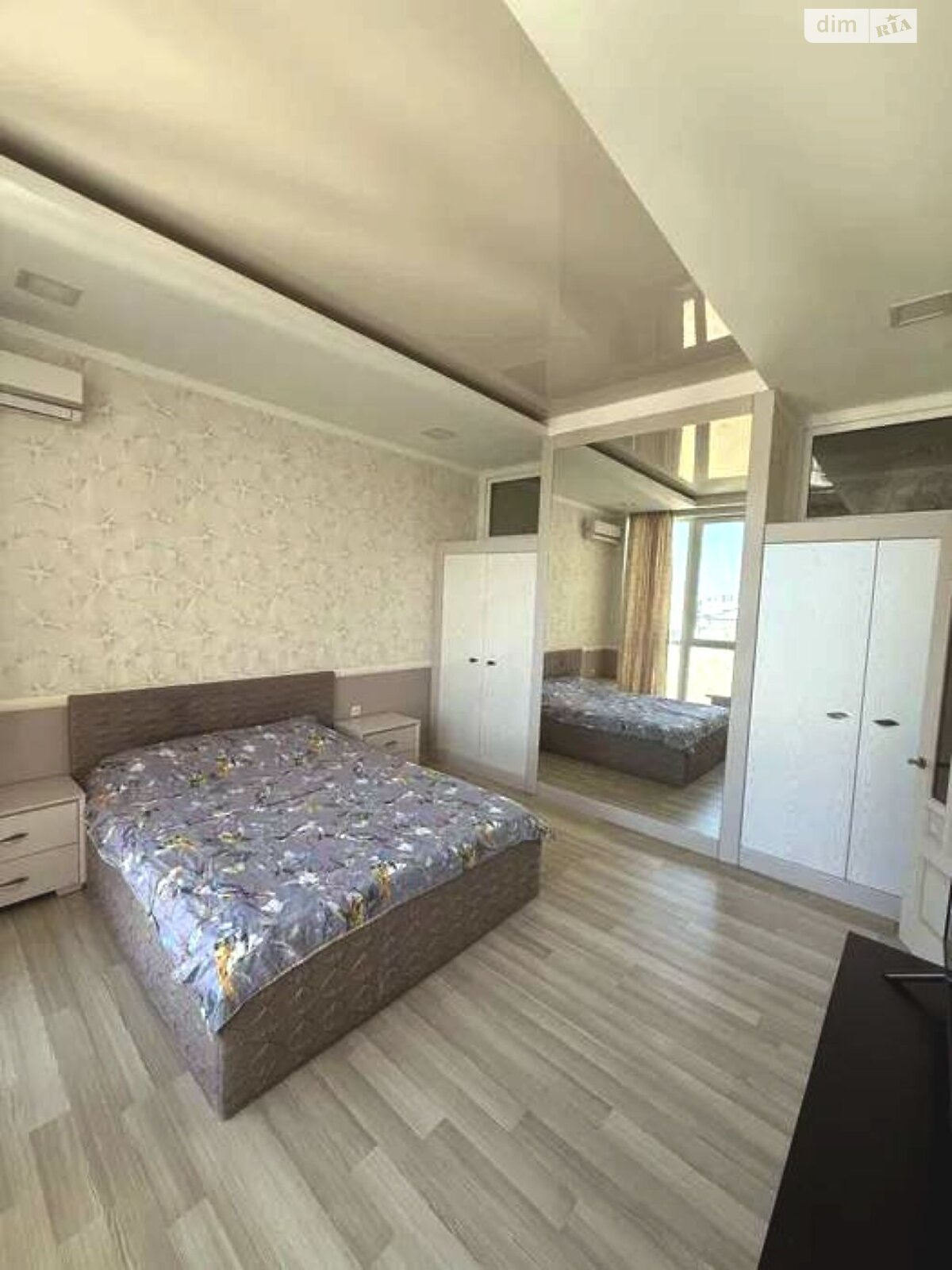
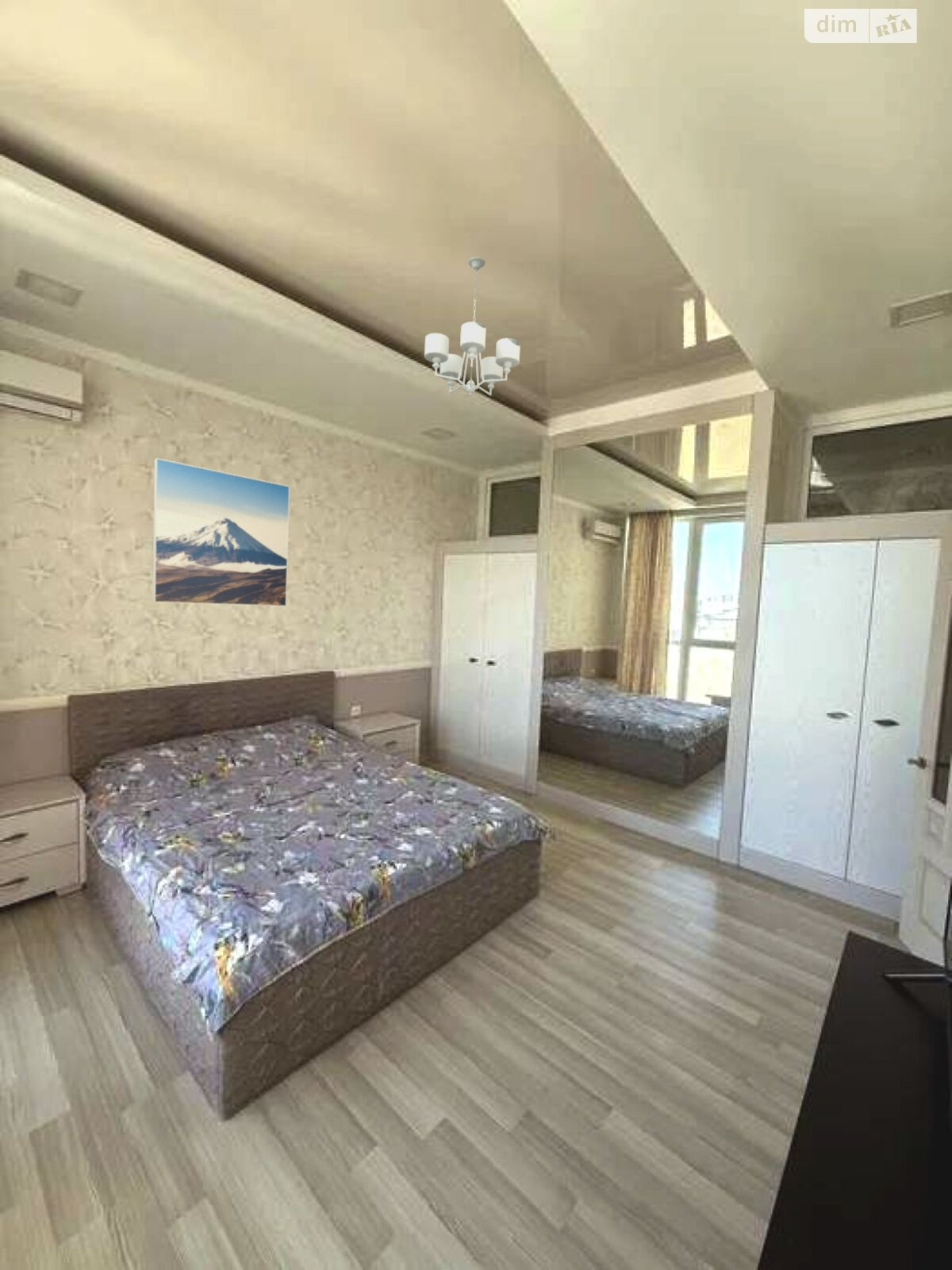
+ chandelier [424,256,521,396]
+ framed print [152,457,290,607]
